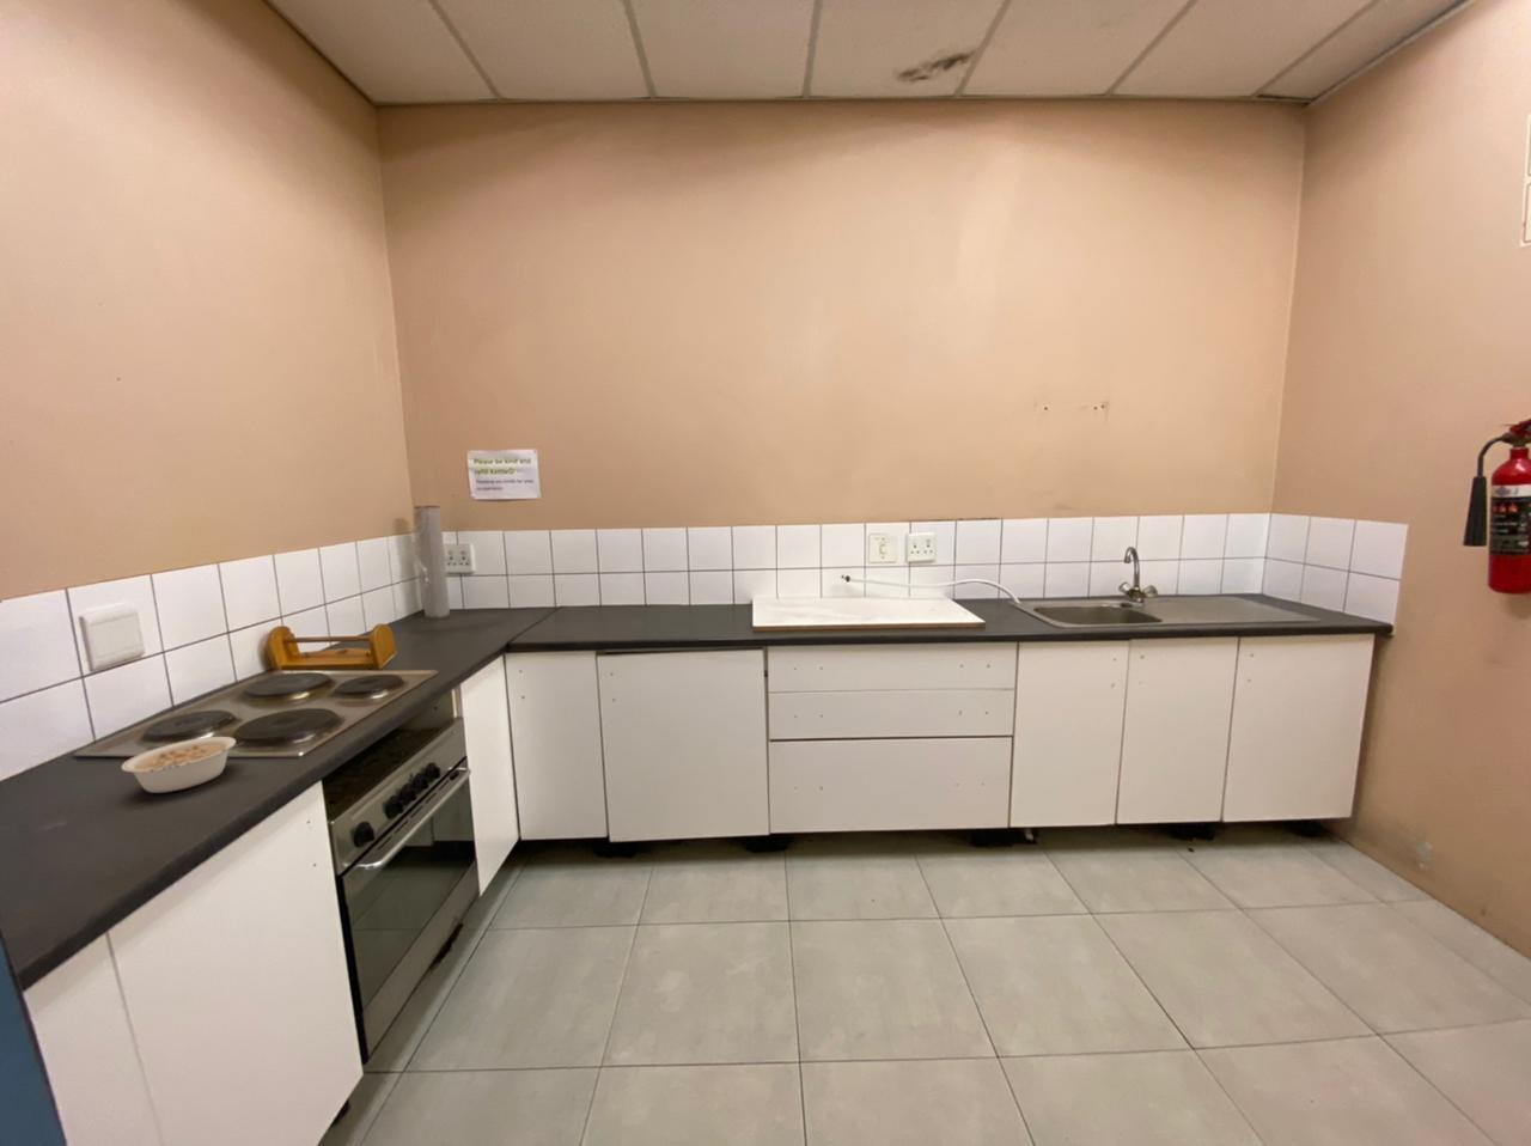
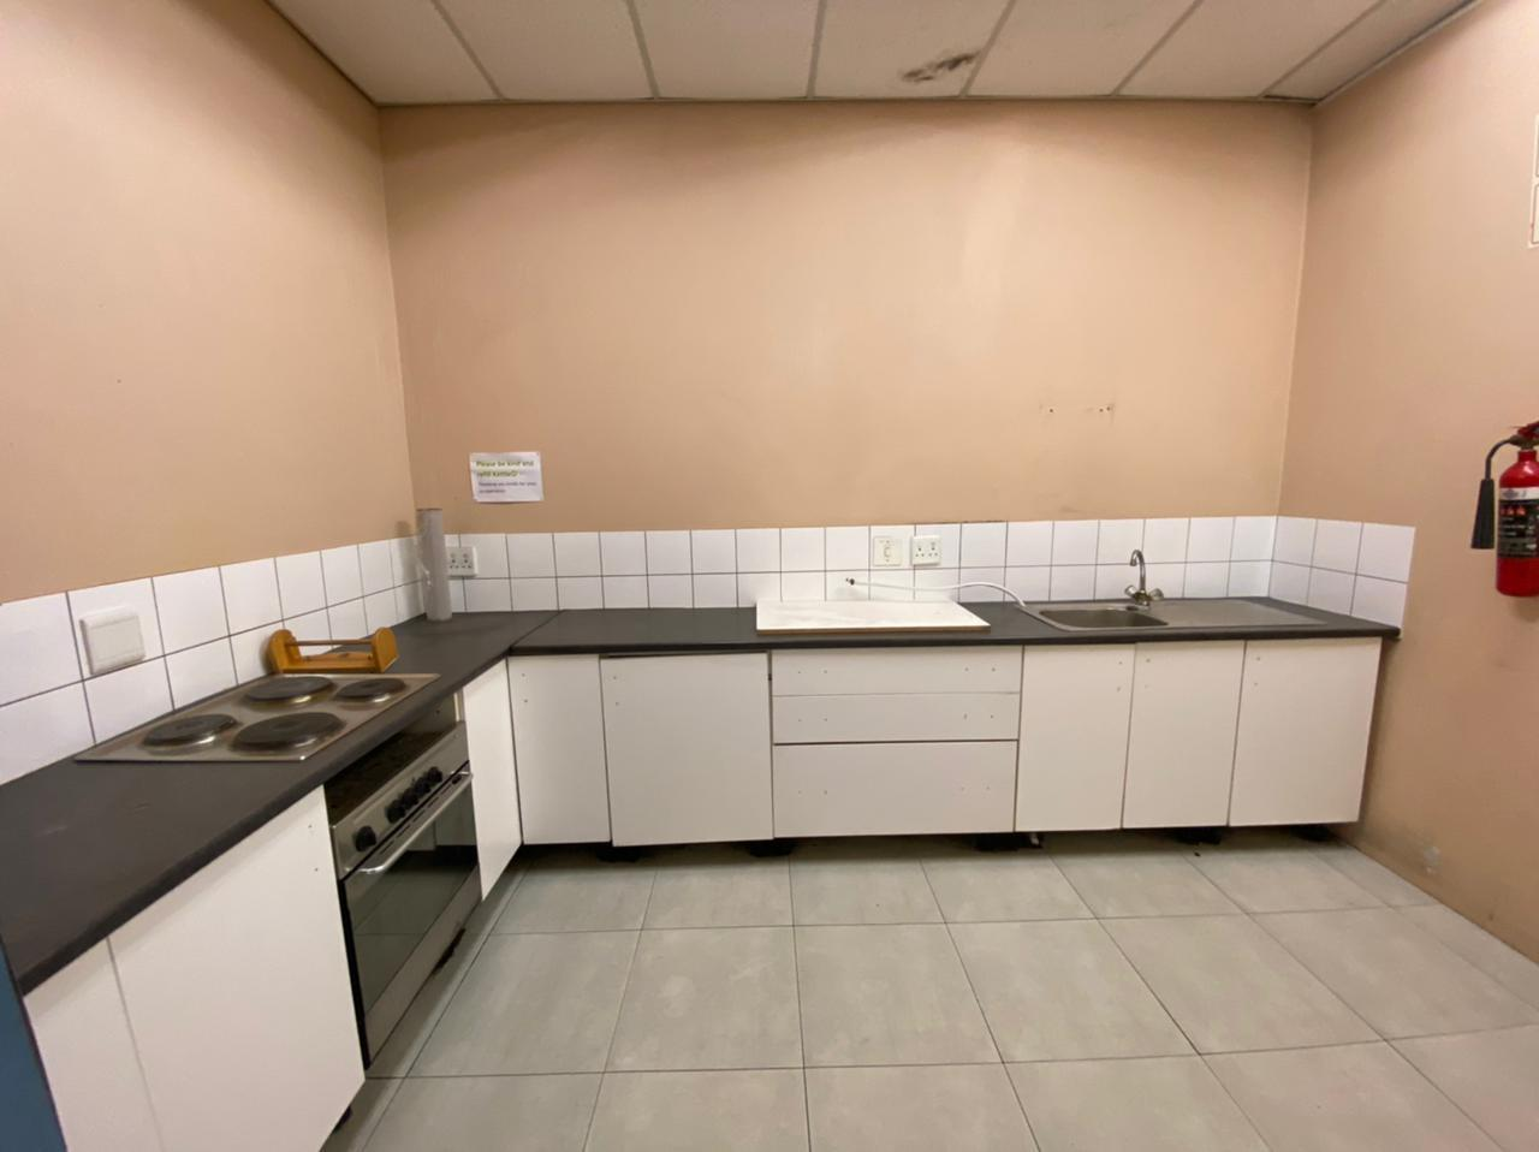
- legume [120,736,243,794]
